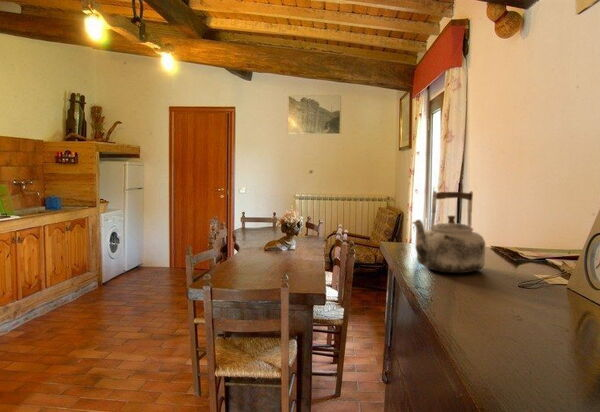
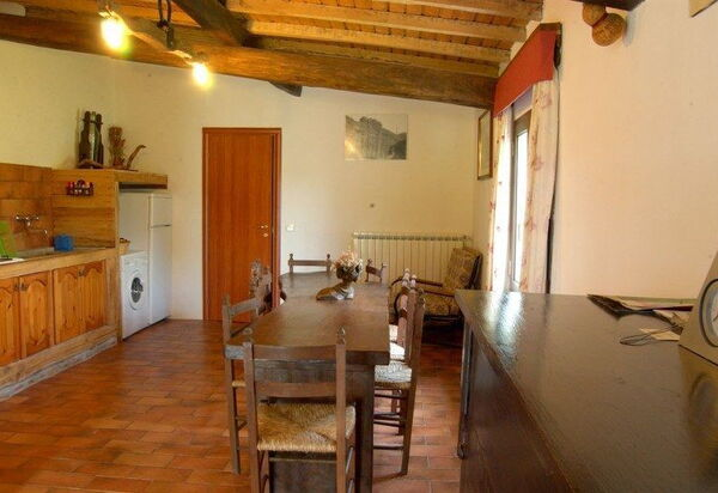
- kettle [411,190,487,274]
